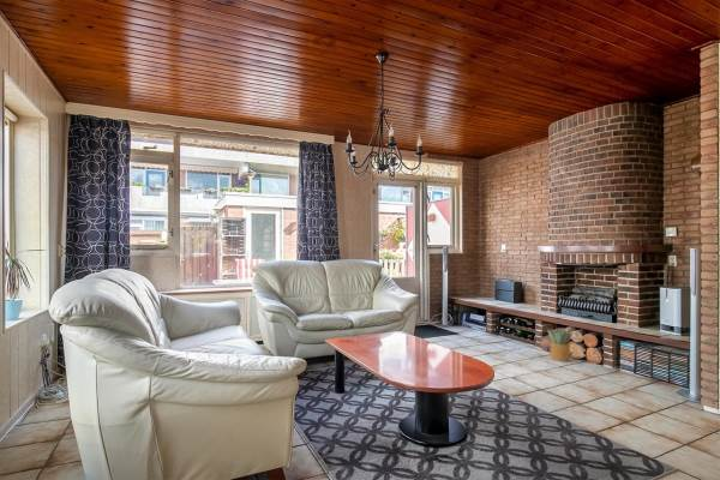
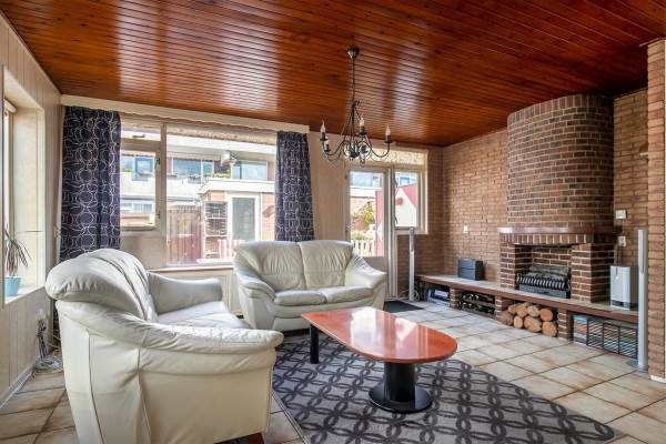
- potted plant [546,326,574,362]
